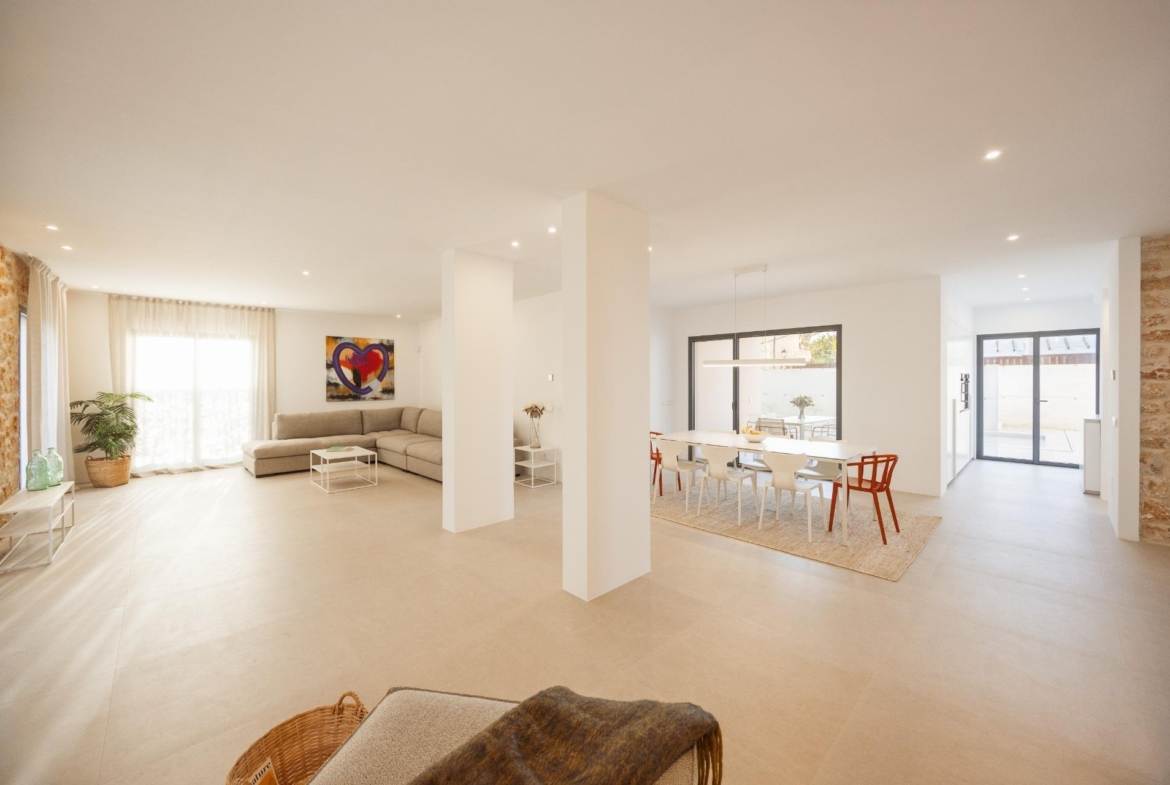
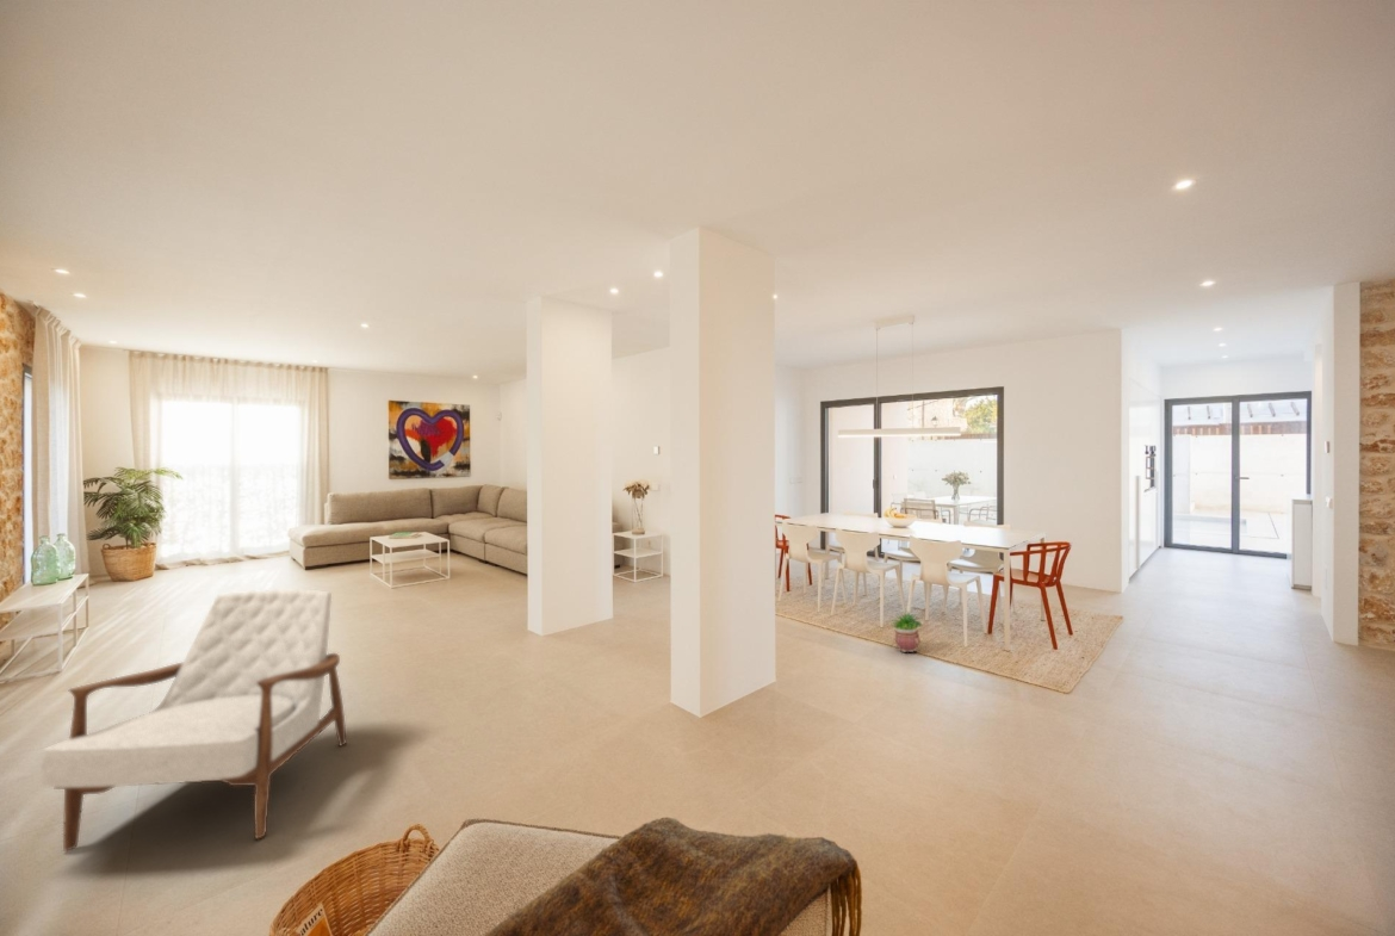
+ potted plant [889,608,924,655]
+ armchair [39,588,348,853]
